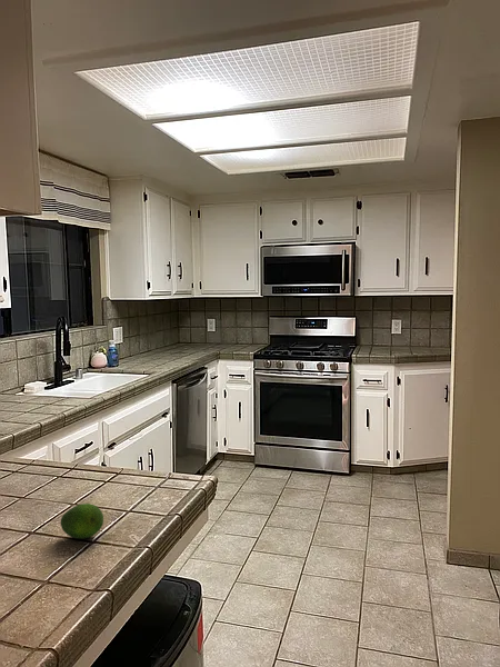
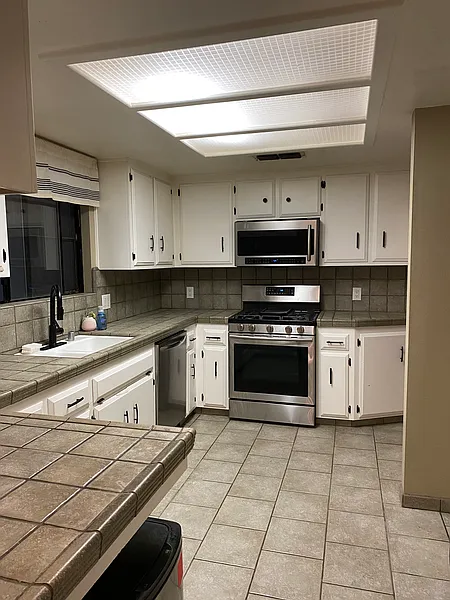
- fruit [60,502,104,540]
